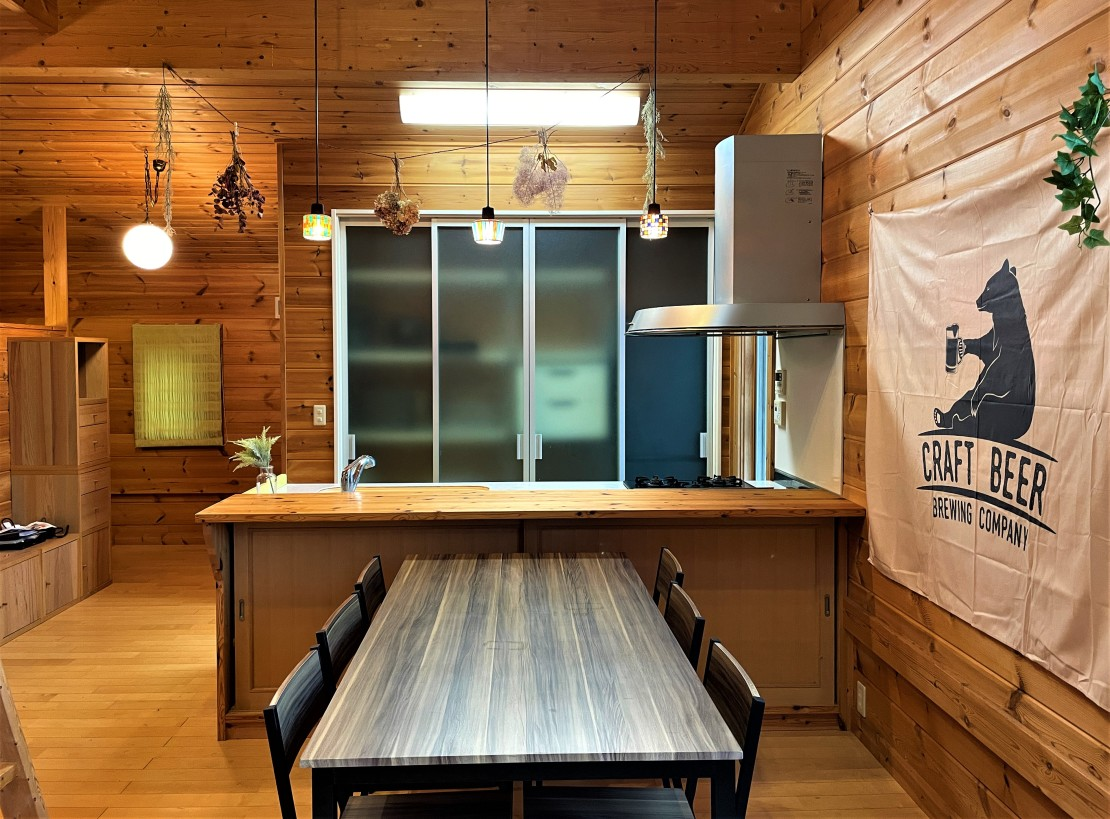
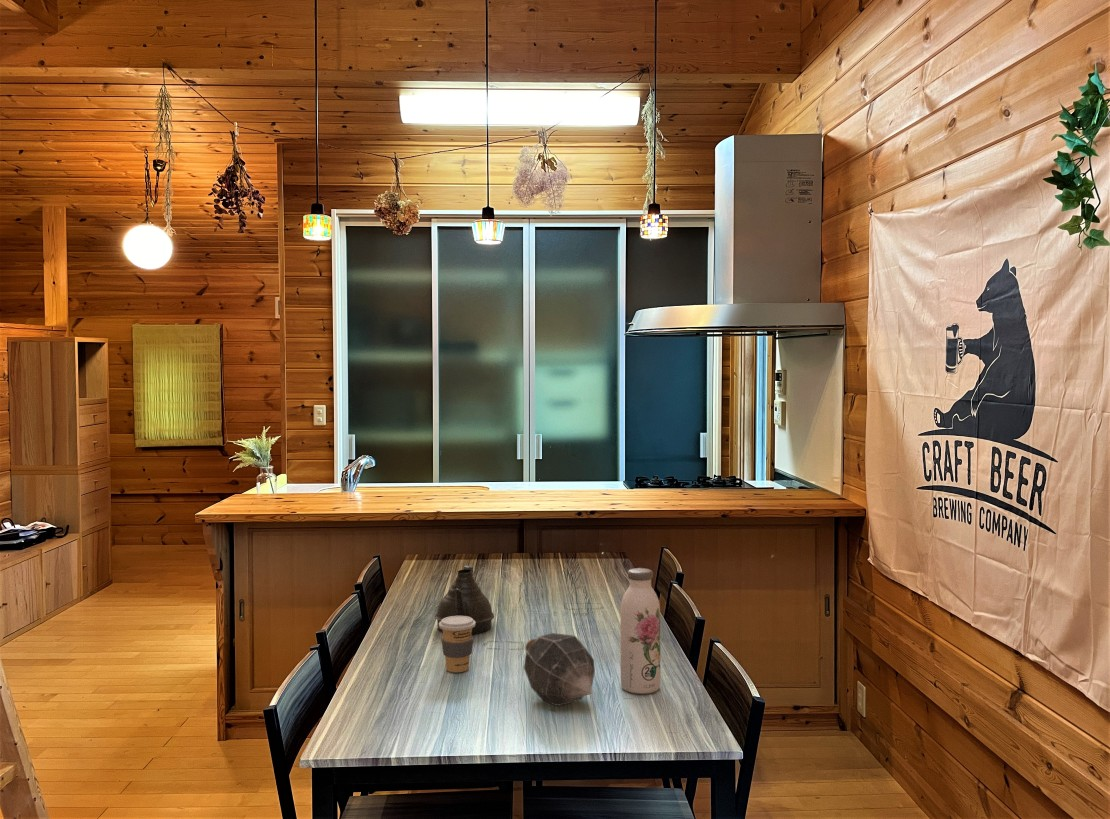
+ coffee cup [439,616,476,673]
+ teapot [434,565,495,635]
+ grenade [523,632,596,707]
+ water bottle [620,567,661,695]
